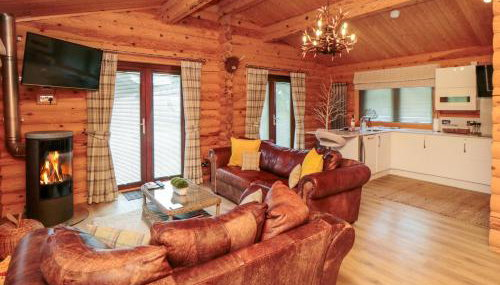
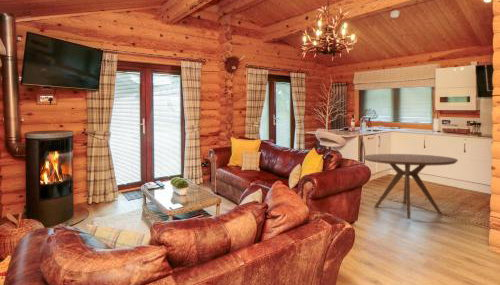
+ dining table [362,153,459,220]
